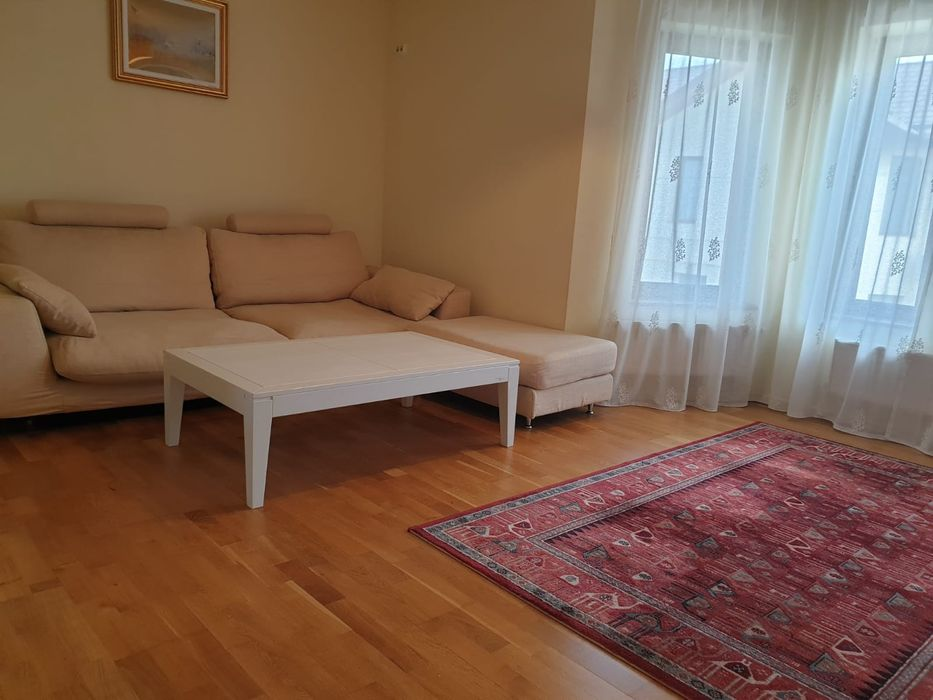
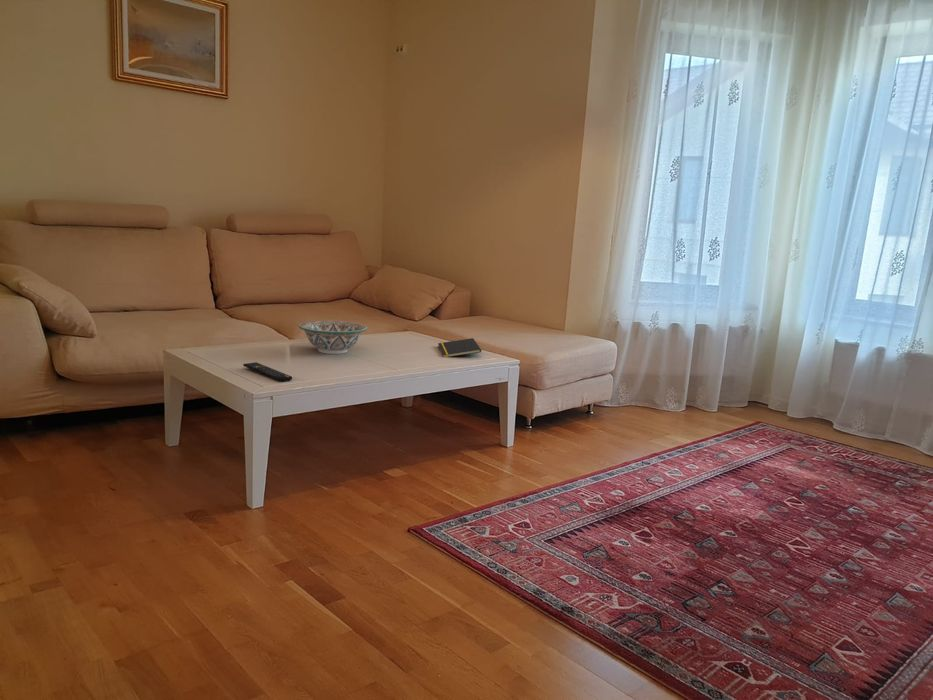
+ notepad [437,337,482,358]
+ decorative bowl [298,320,368,355]
+ remote control [242,361,293,383]
